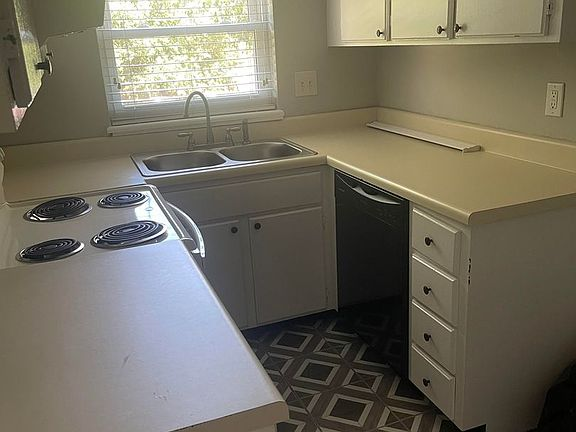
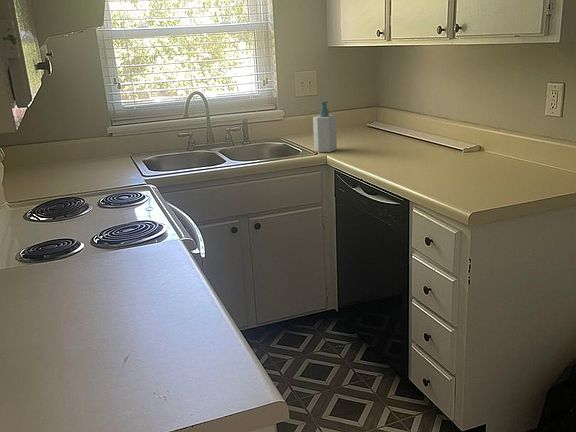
+ soap bottle [312,100,338,153]
